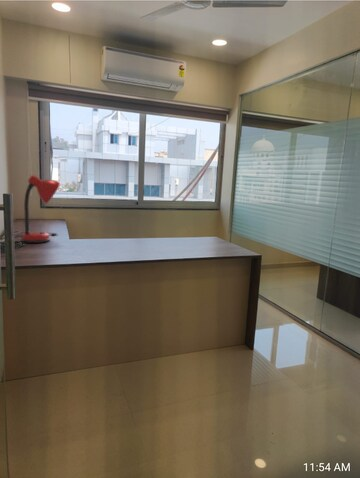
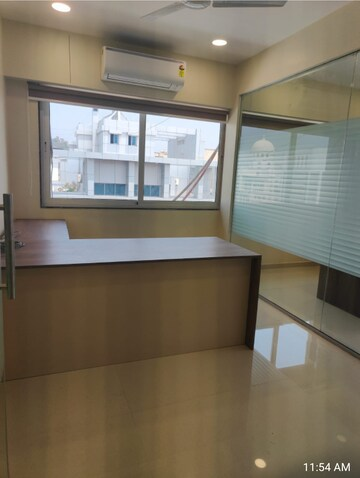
- desk lamp [14,174,62,244]
